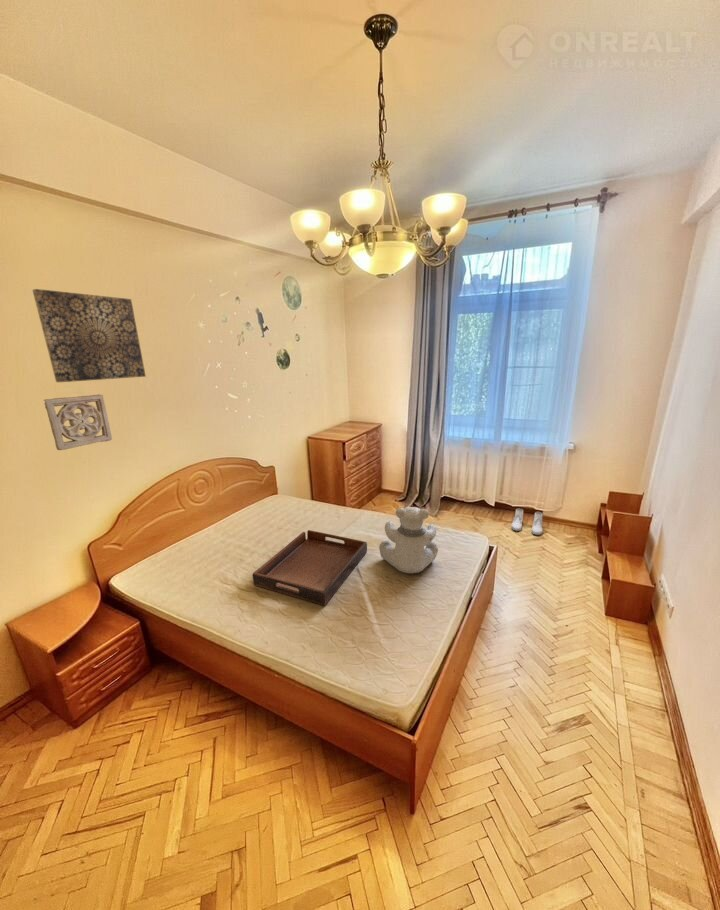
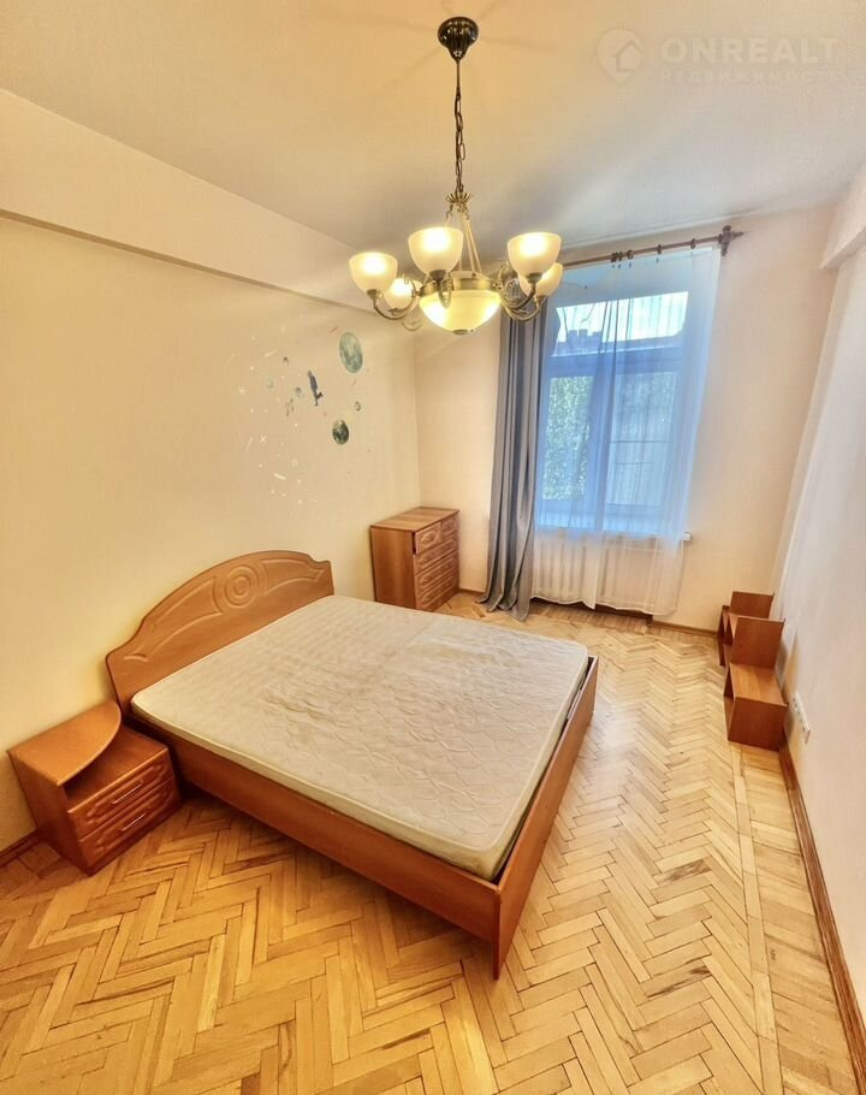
- teddy bear [378,506,439,574]
- wall ornament [43,393,113,451]
- boots [511,507,544,536]
- serving tray [252,529,368,607]
- wall art [31,288,147,383]
